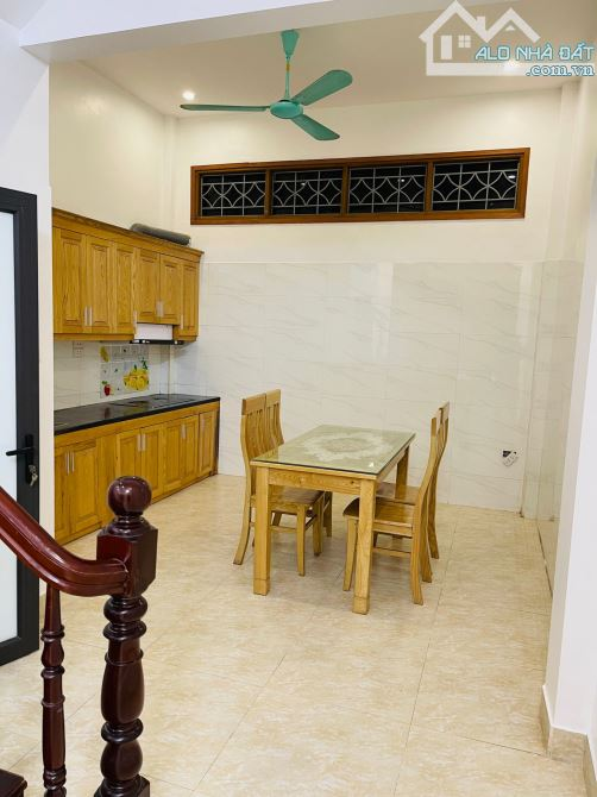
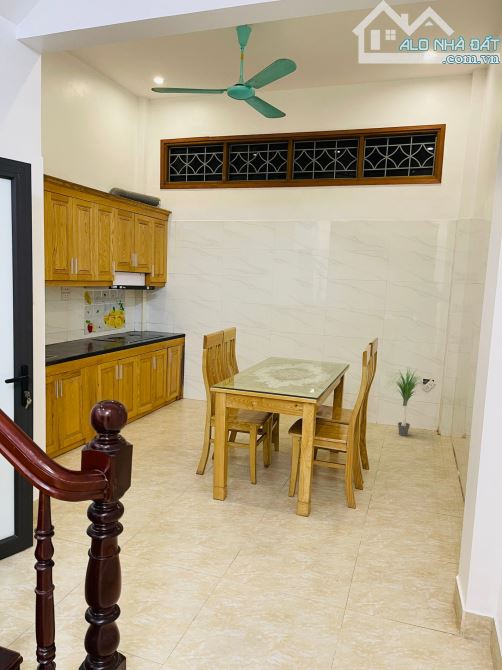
+ potted plant [384,368,429,437]
